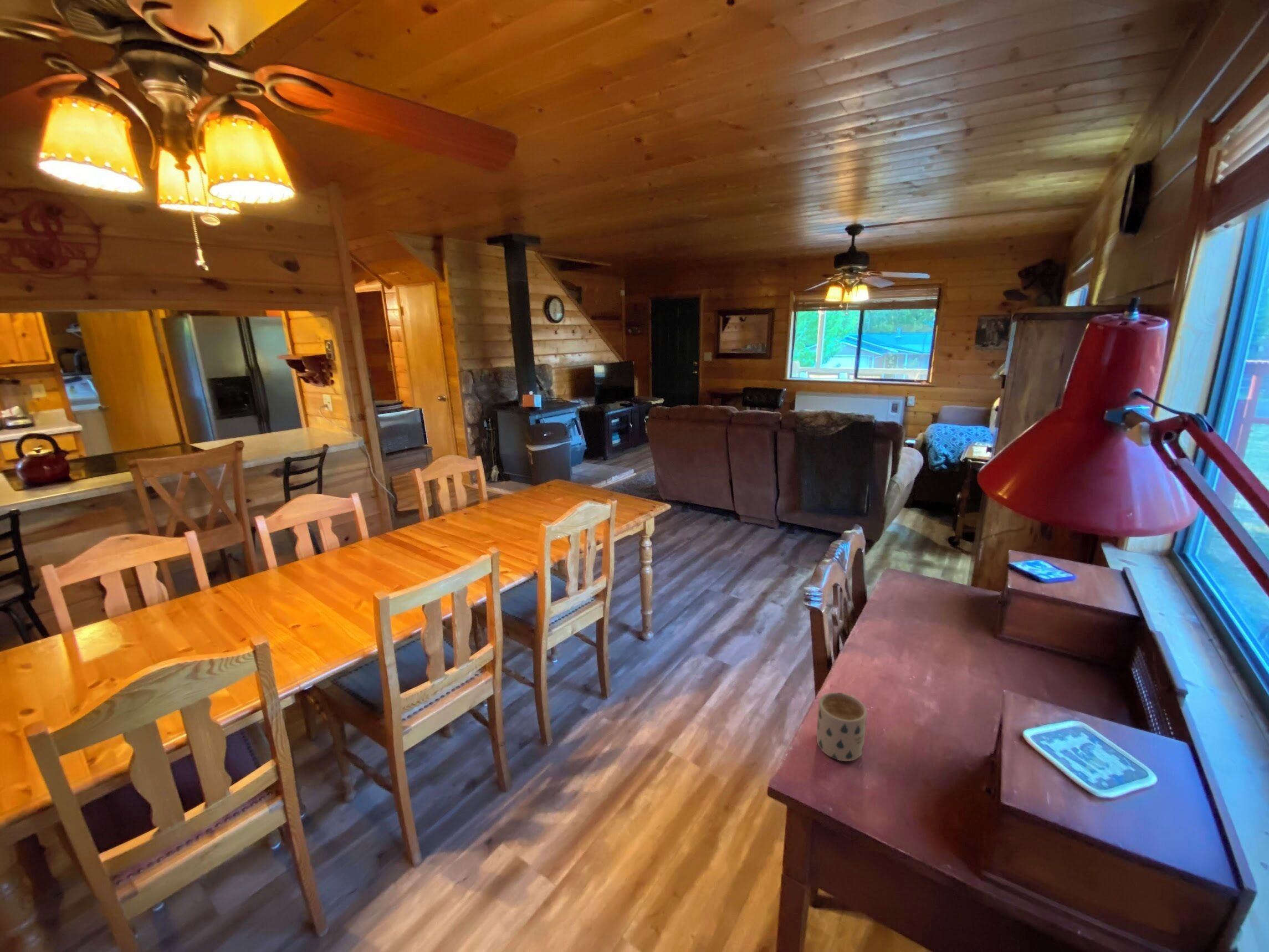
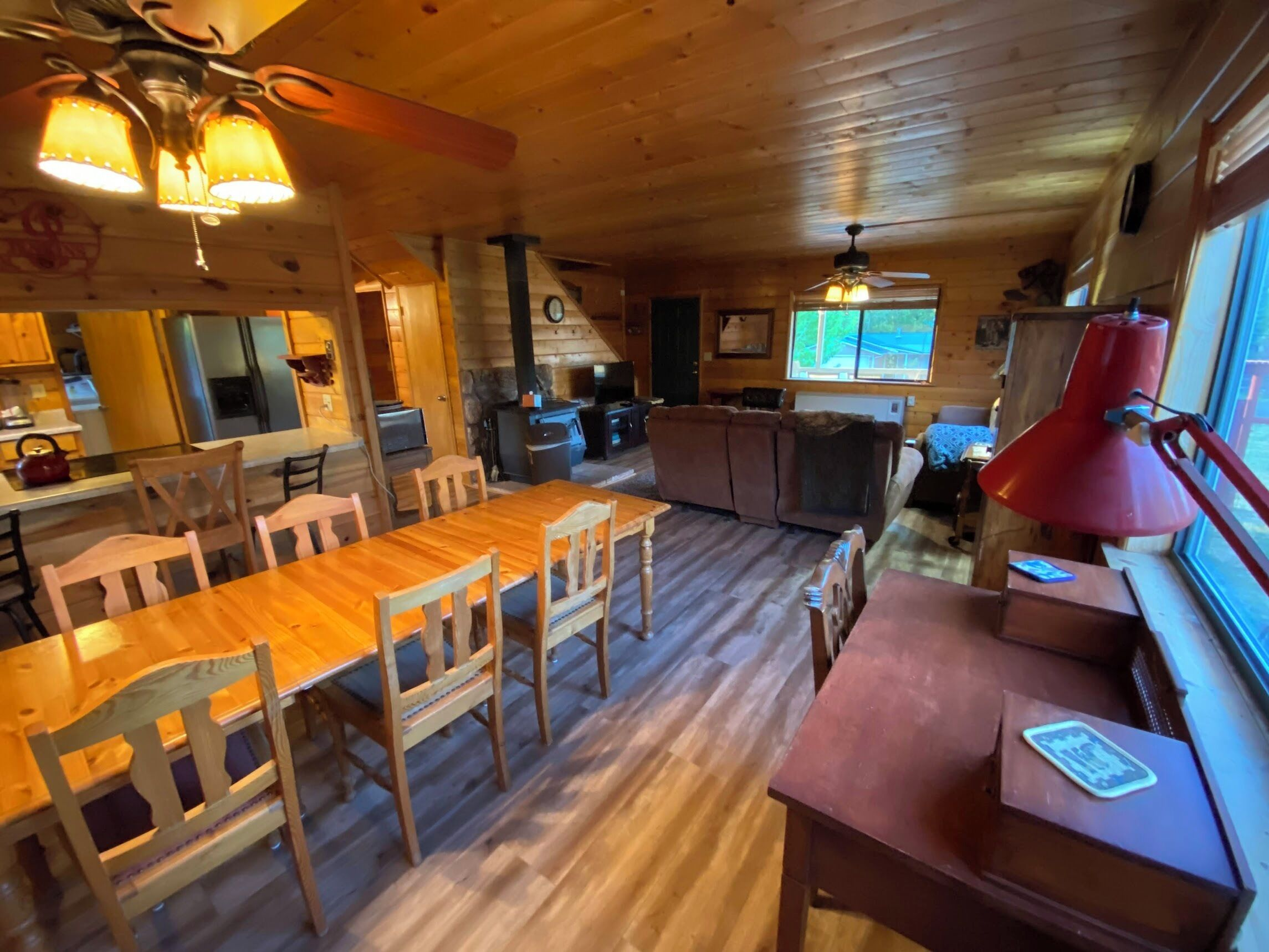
- mug [816,692,867,762]
